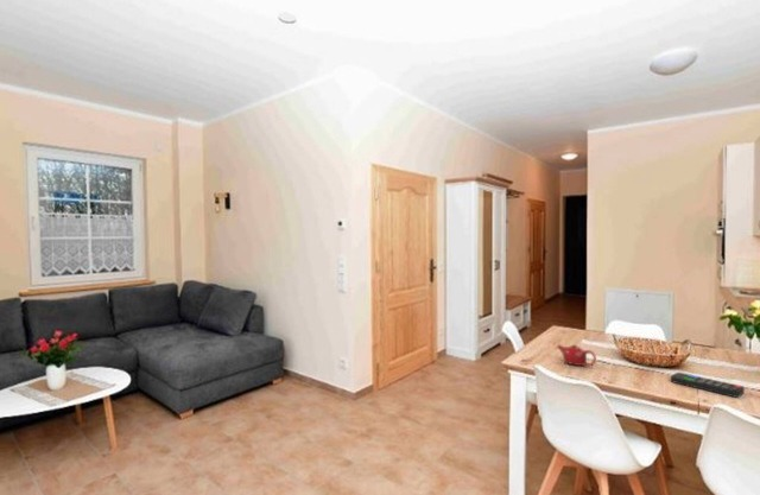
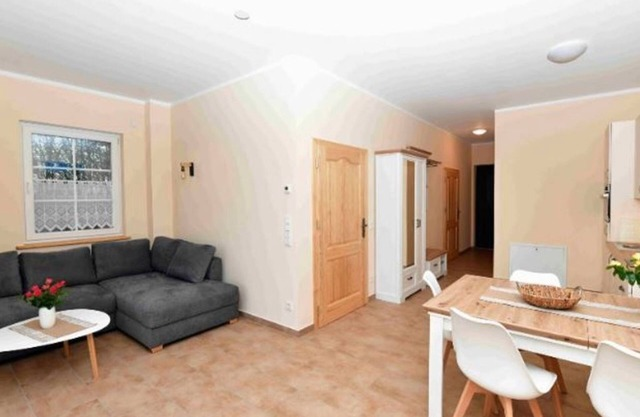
- remote control [670,372,746,399]
- teapot [556,343,597,367]
